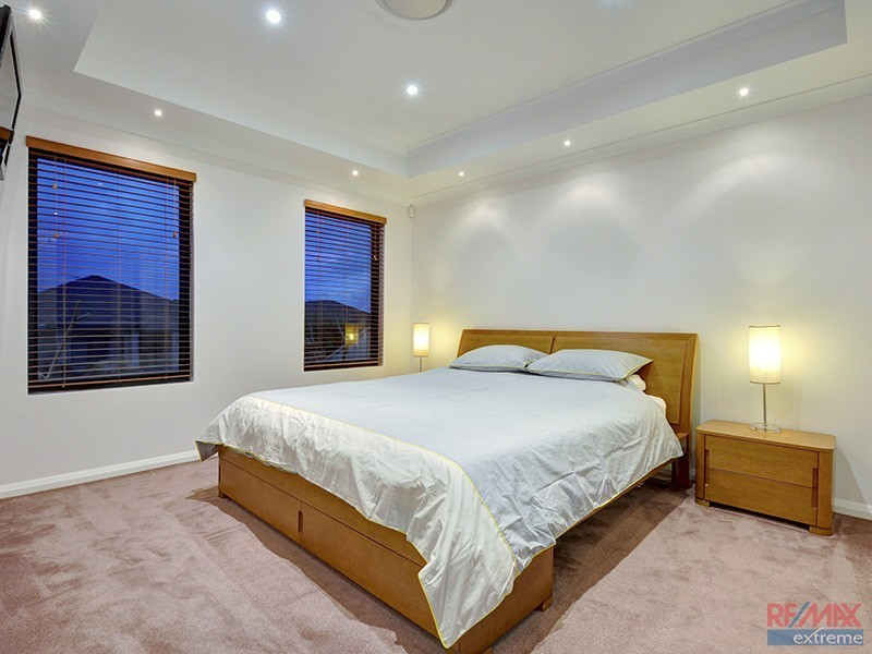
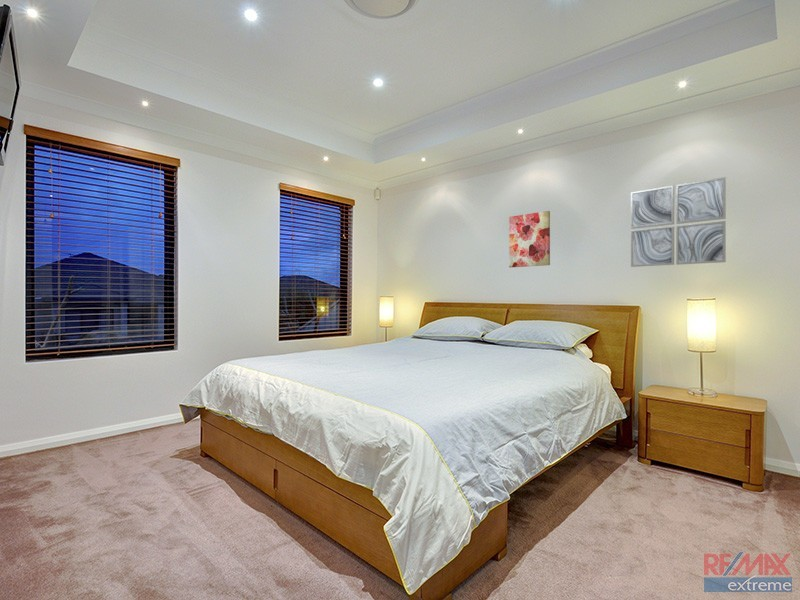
+ wall art [630,176,727,268]
+ wall art [508,210,551,268]
